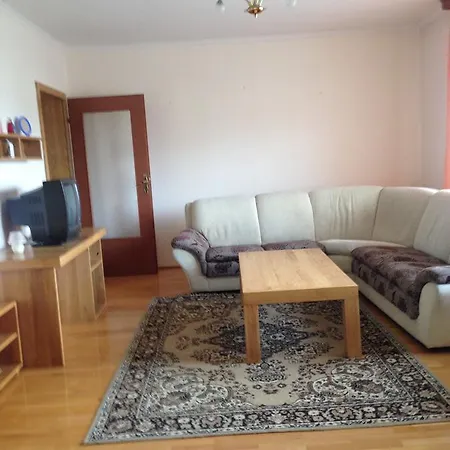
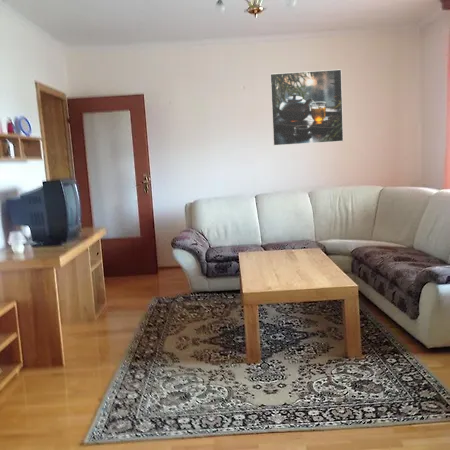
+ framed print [269,68,344,147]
